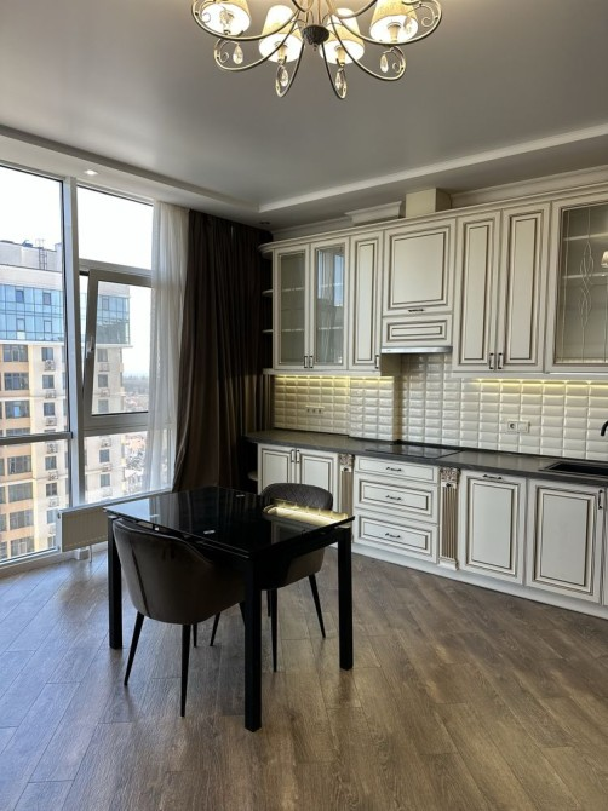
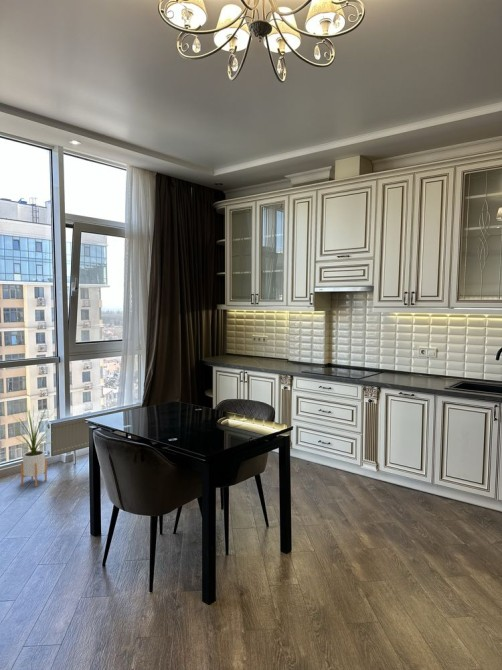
+ house plant [10,405,55,487]
